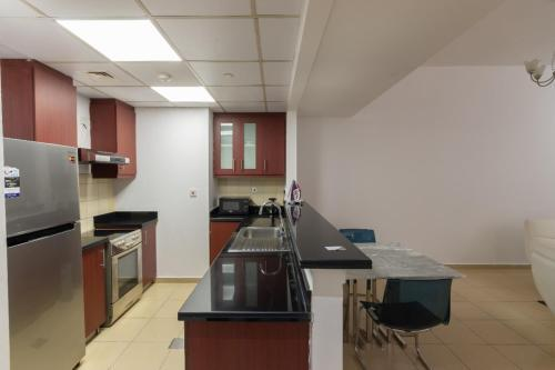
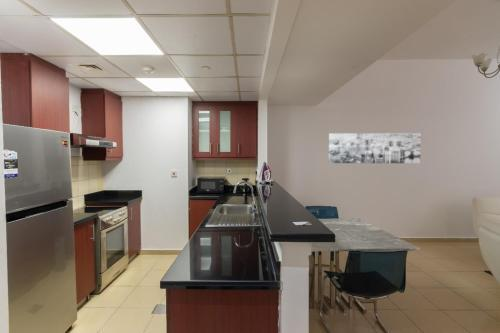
+ wall art [328,132,422,164]
